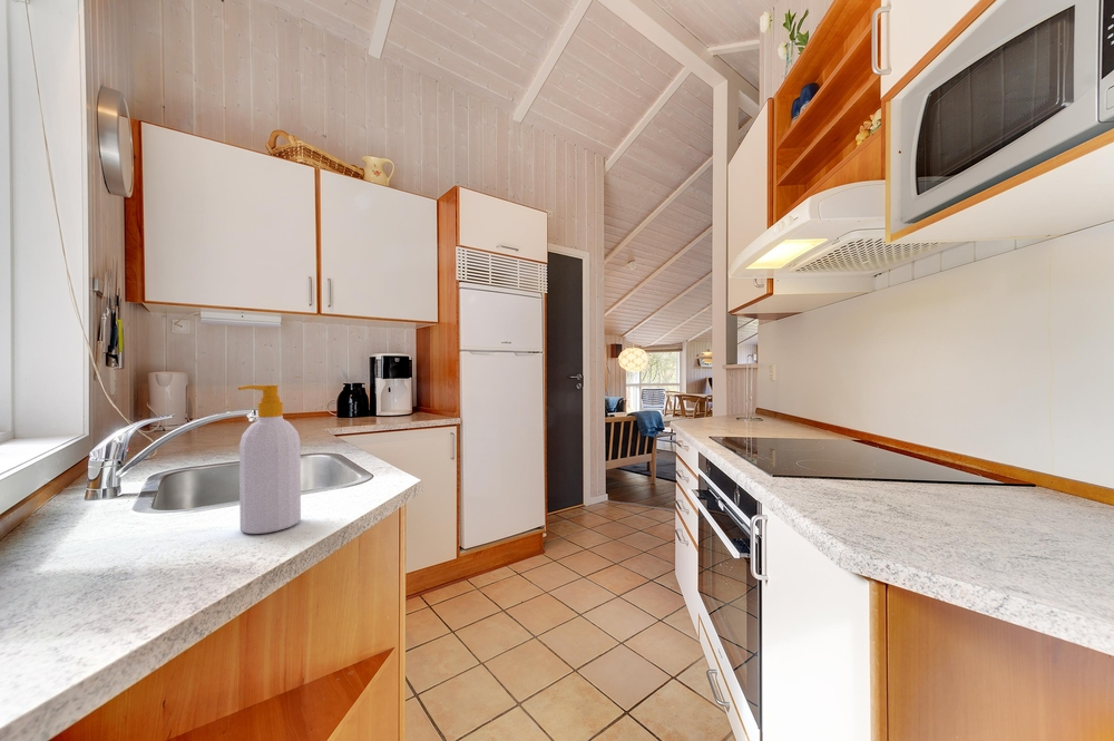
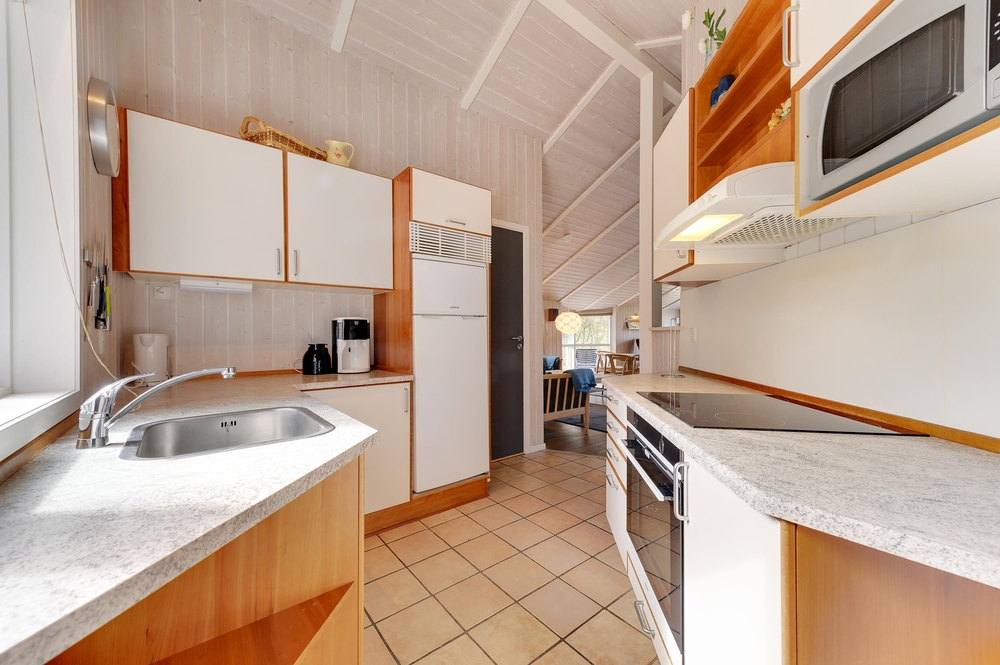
- soap bottle [237,384,302,535]
